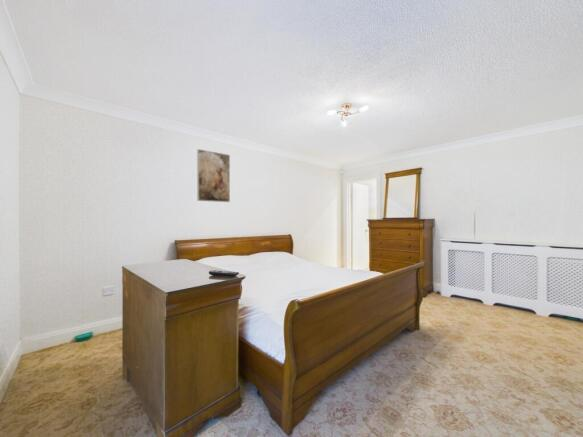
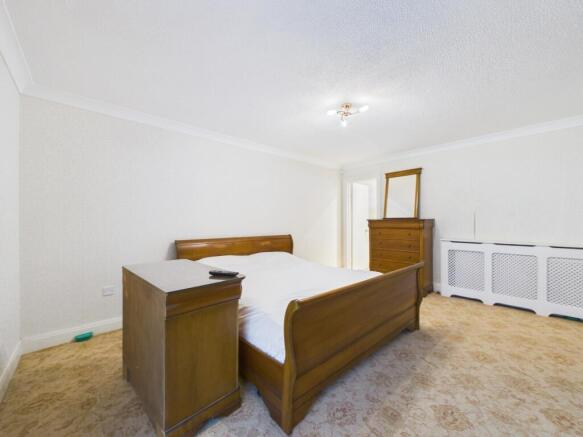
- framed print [196,148,231,203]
